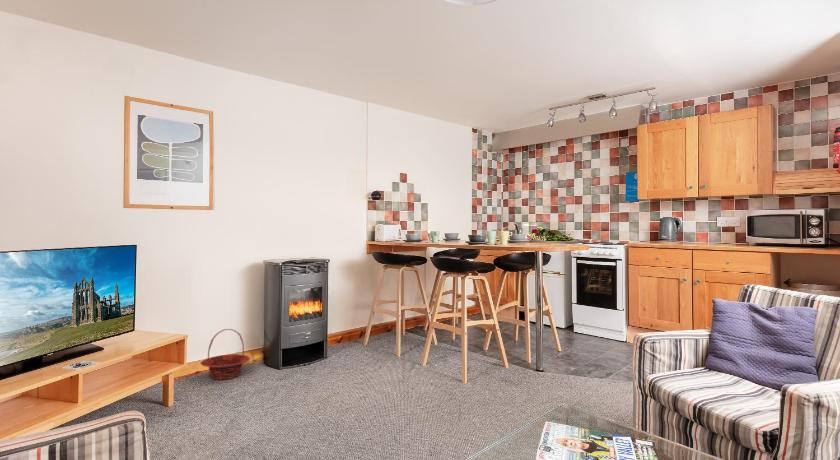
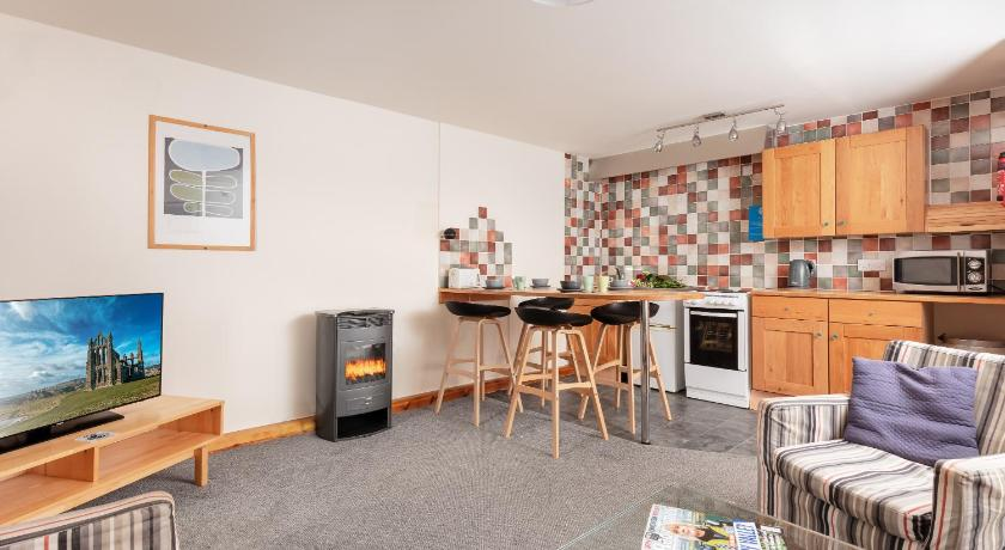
- basket [200,328,251,381]
